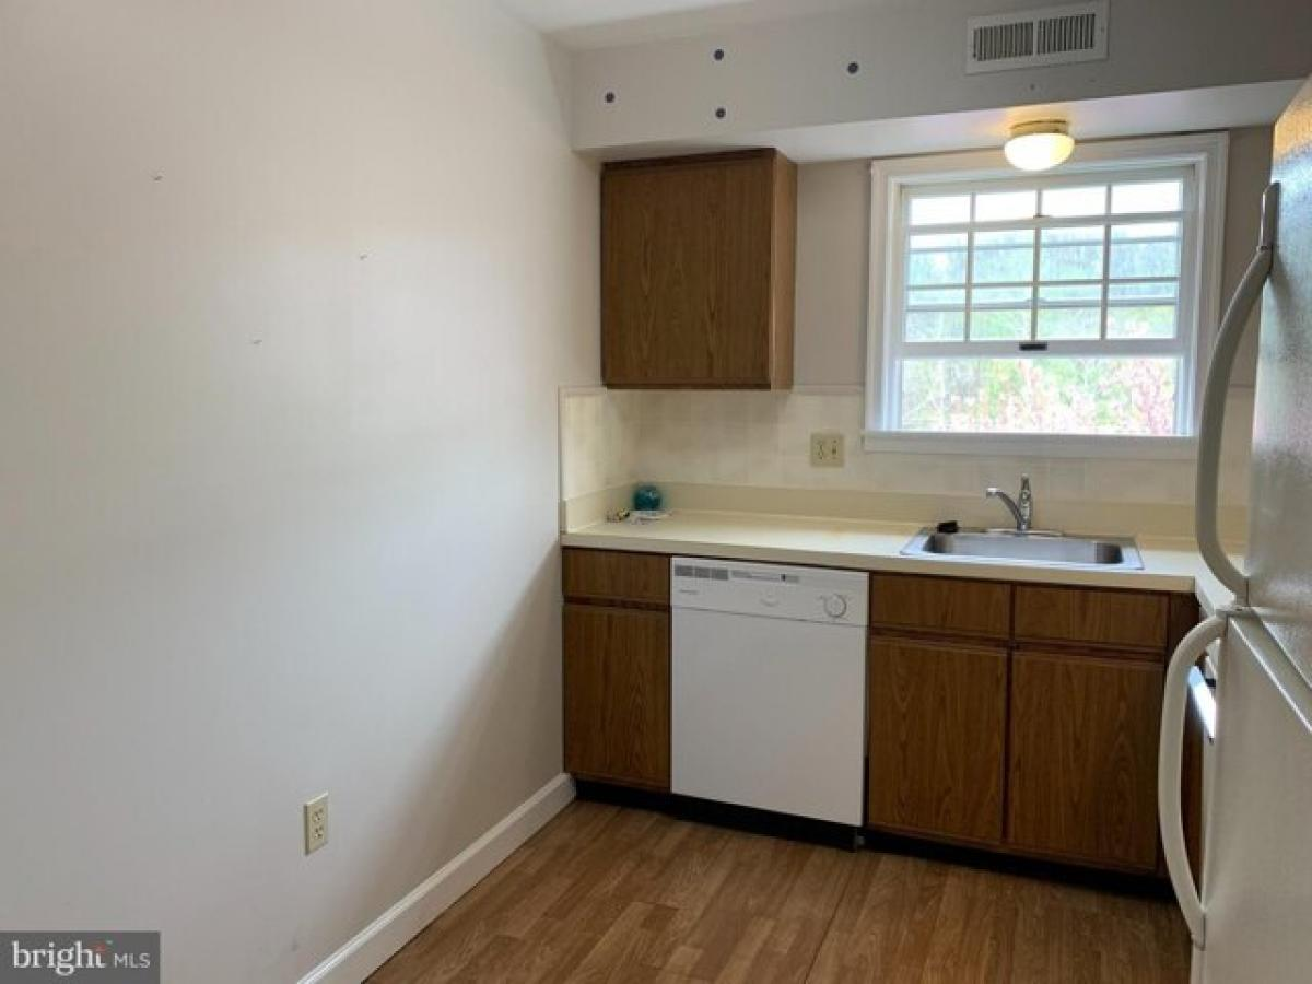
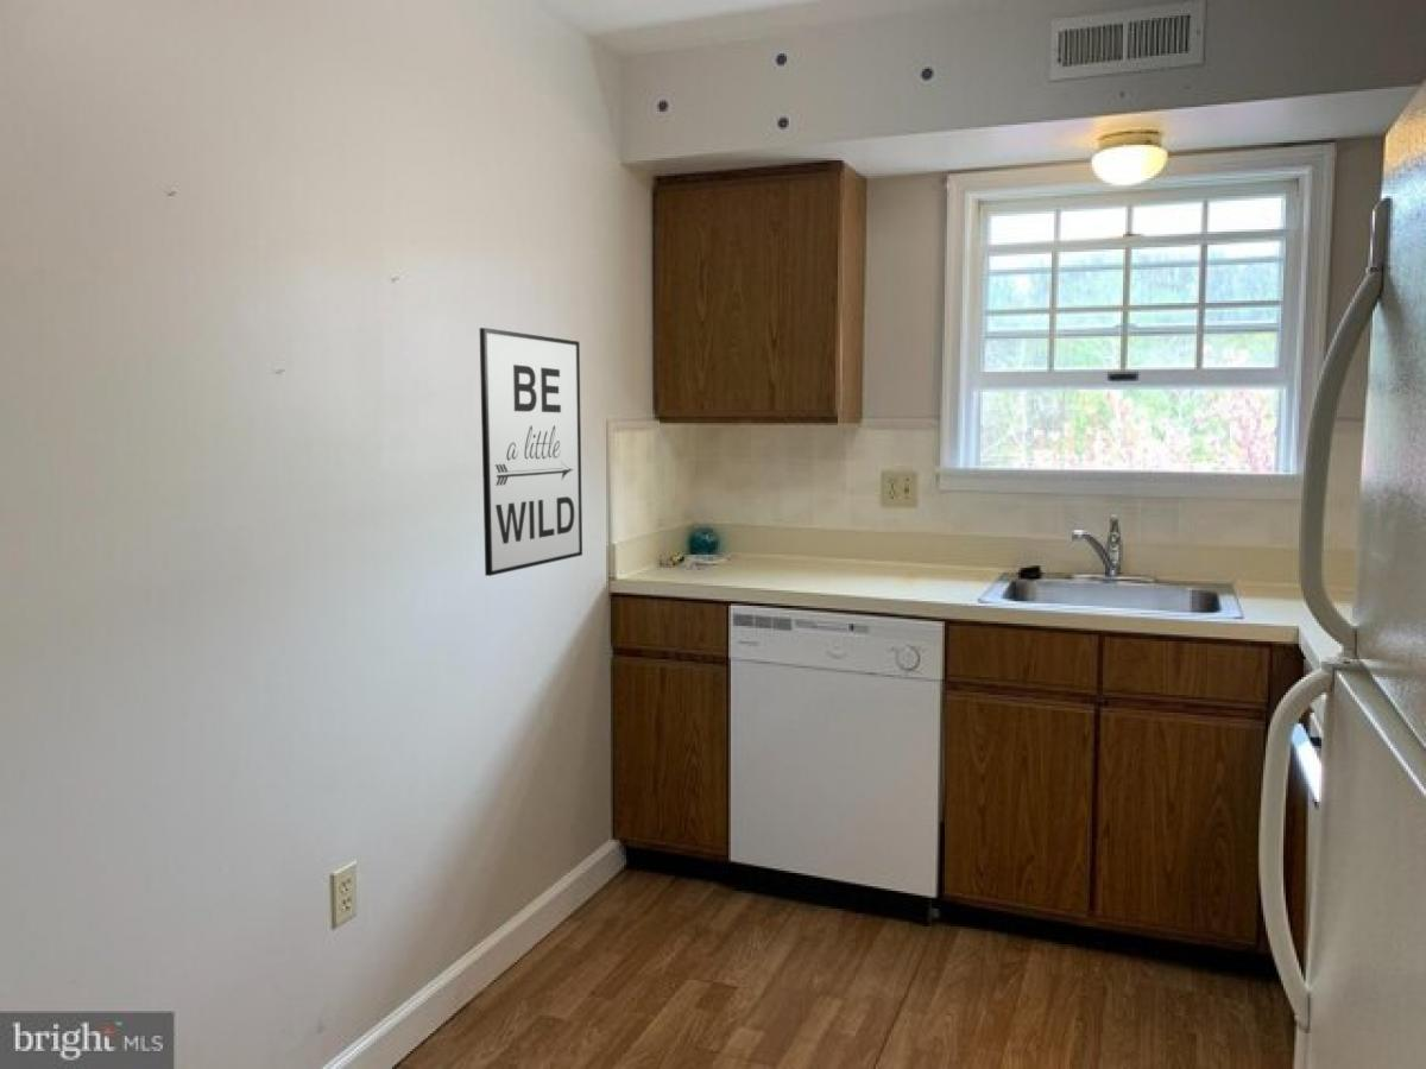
+ wall art [479,327,583,577]
